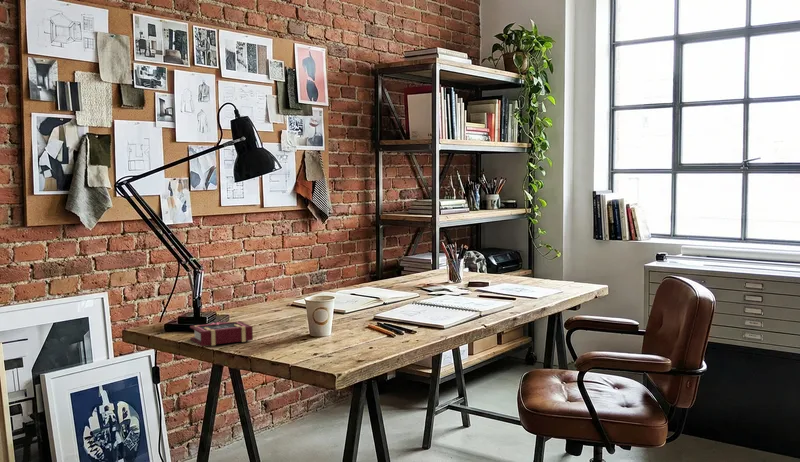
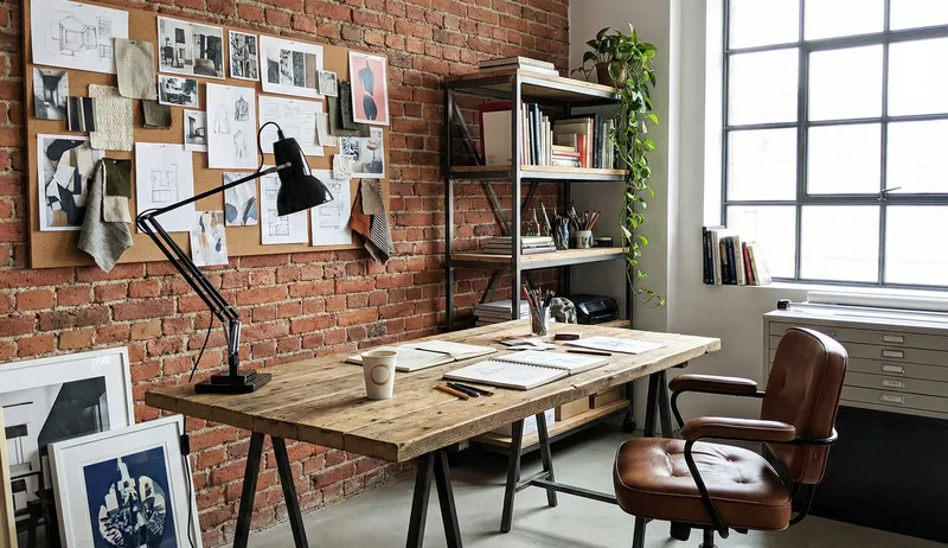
- book [189,320,254,347]
